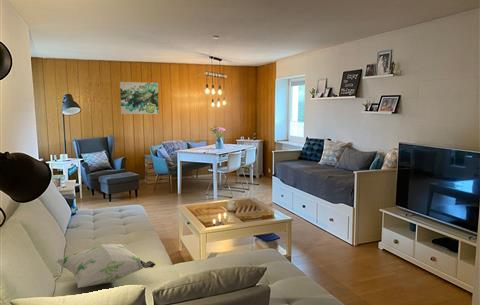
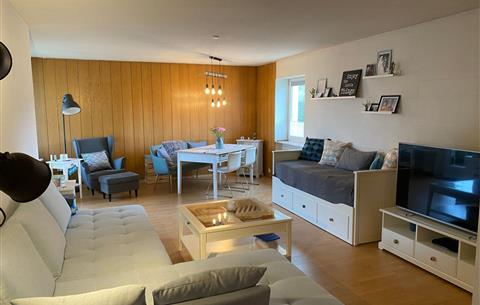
- wall art [119,81,160,115]
- decorative pillow [56,243,157,289]
